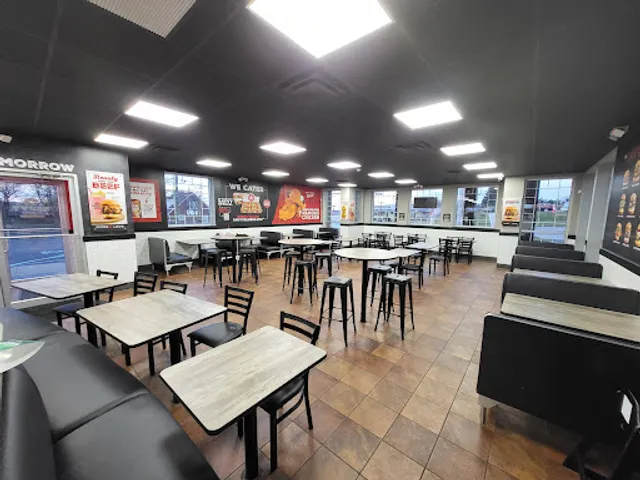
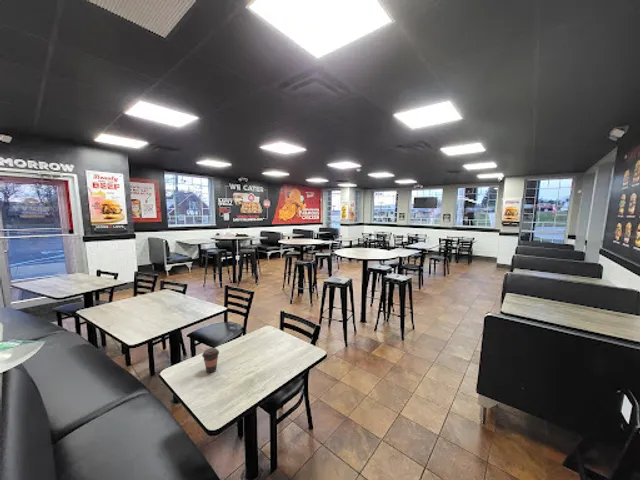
+ coffee cup [201,347,220,374]
